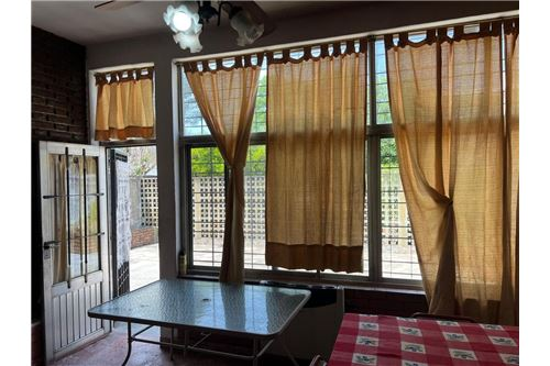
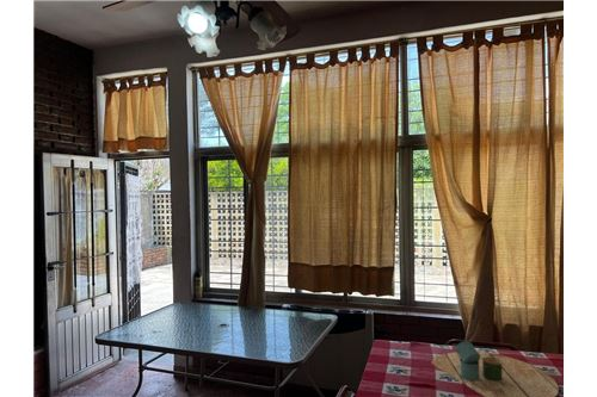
+ decorative tray [430,340,560,397]
